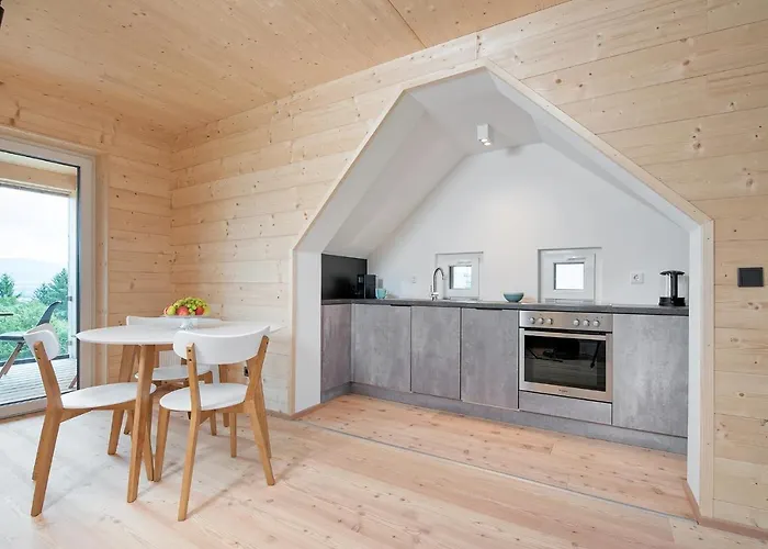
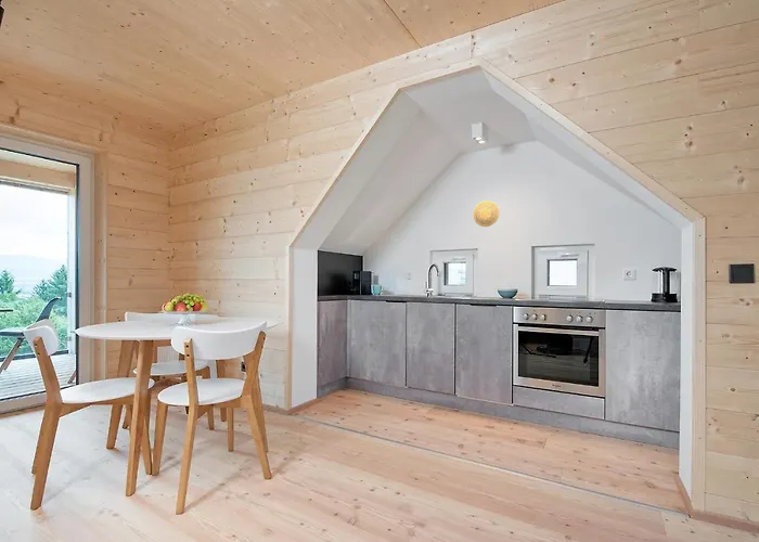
+ decorative plate [472,199,500,228]
